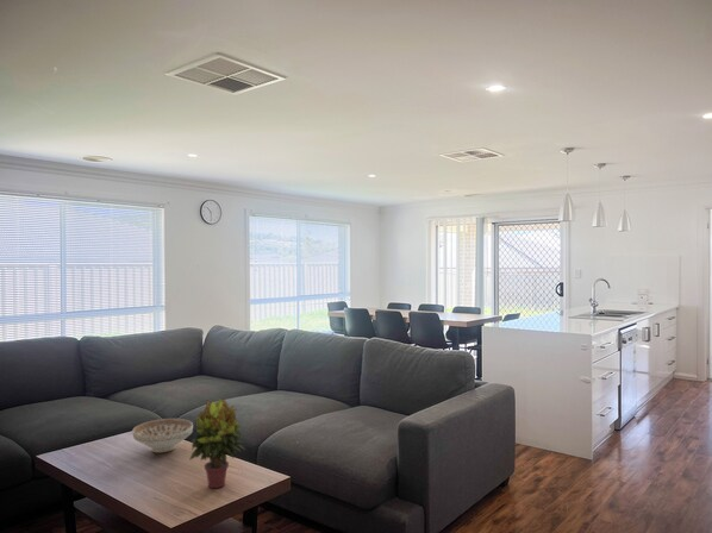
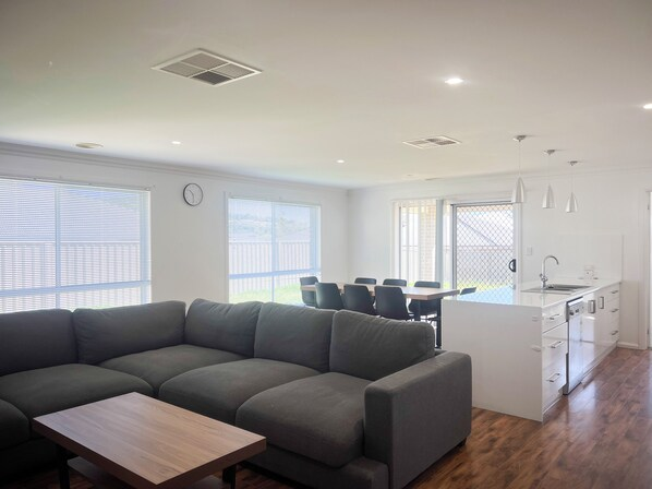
- decorative bowl [131,418,194,454]
- potted plant [189,397,246,489]
